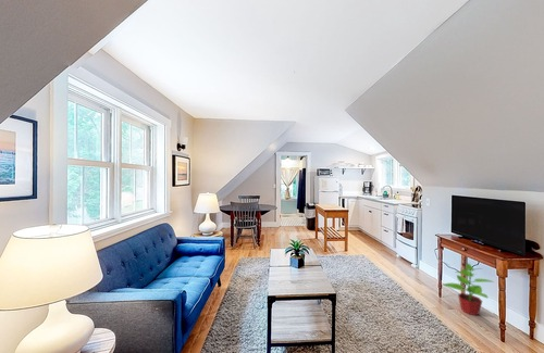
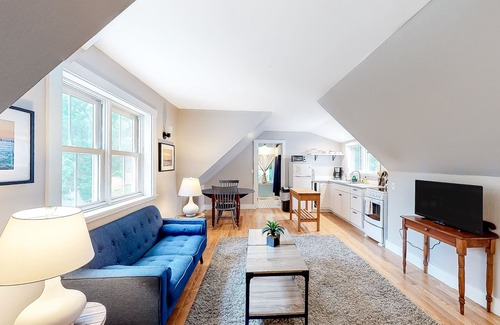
- potted plant [442,262,495,316]
